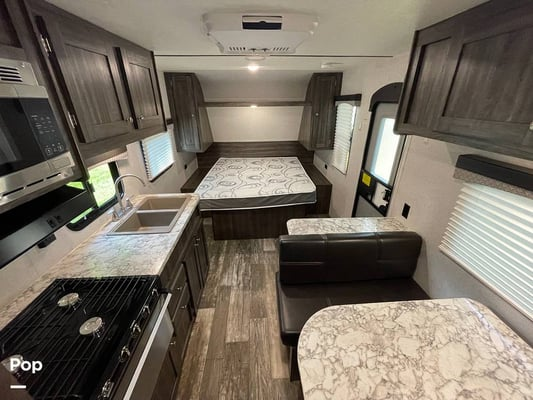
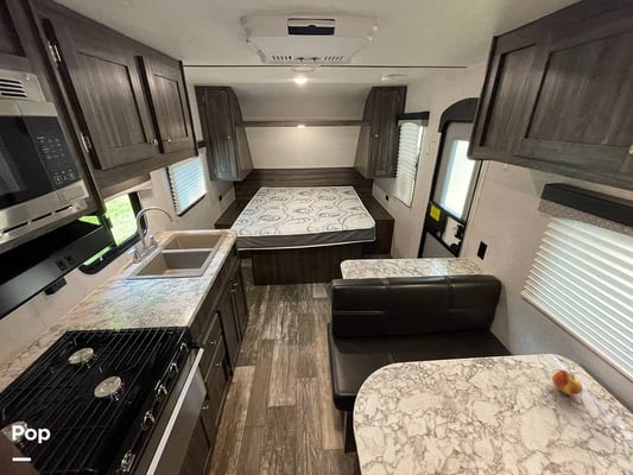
+ fruit [551,369,583,397]
